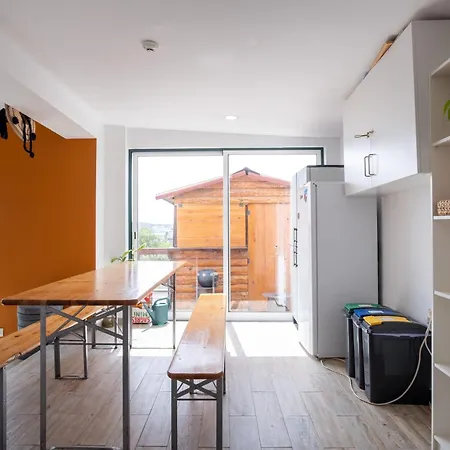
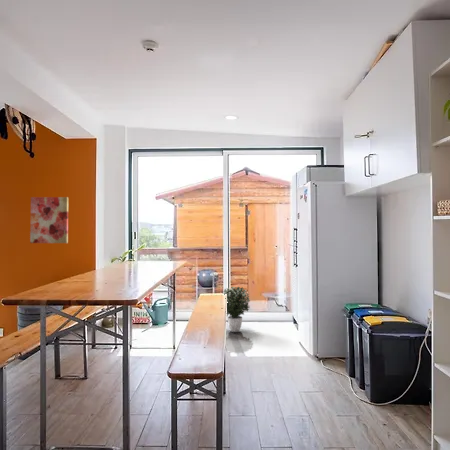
+ potted plant [223,286,251,333]
+ wall art [29,196,69,244]
